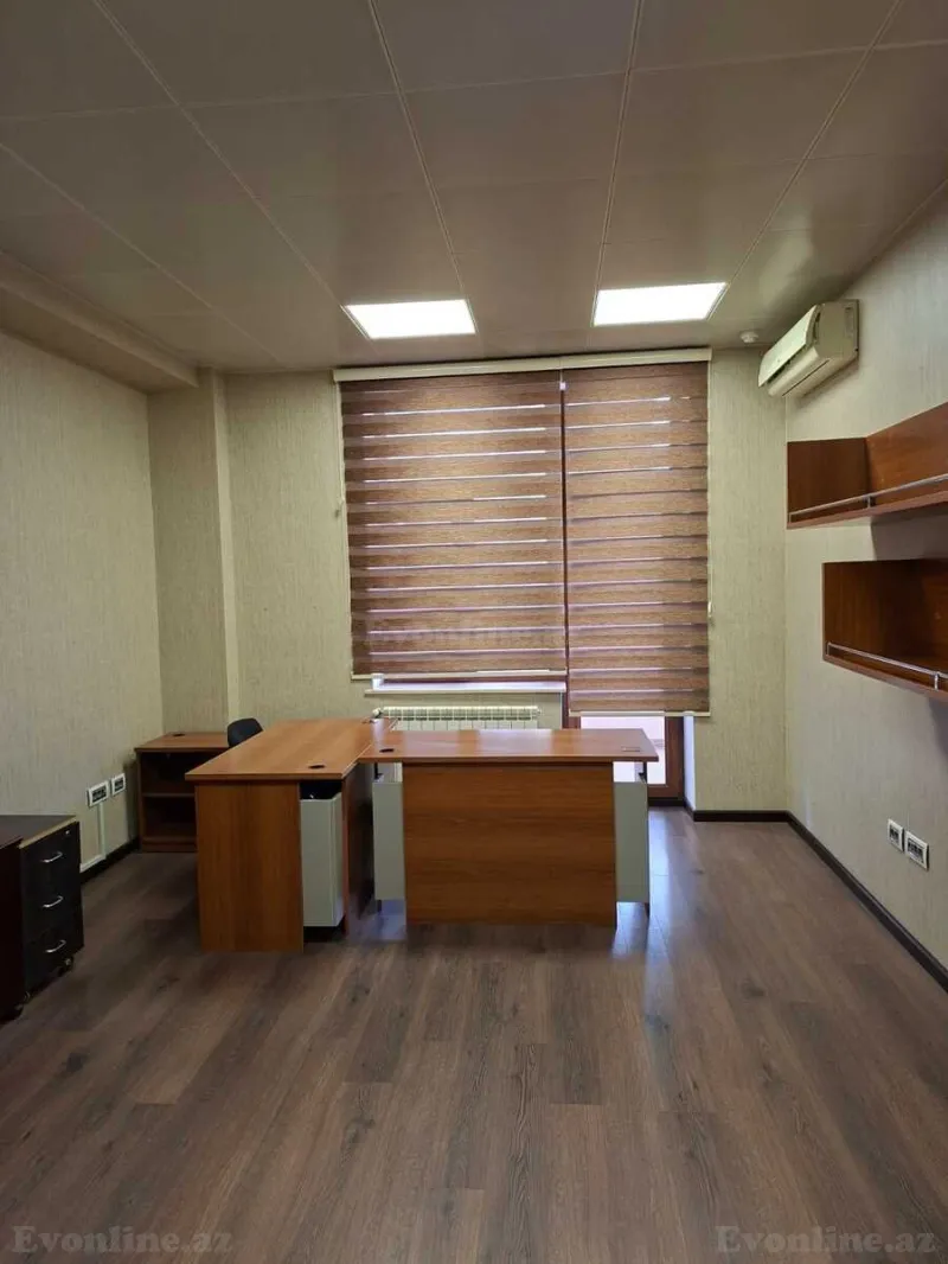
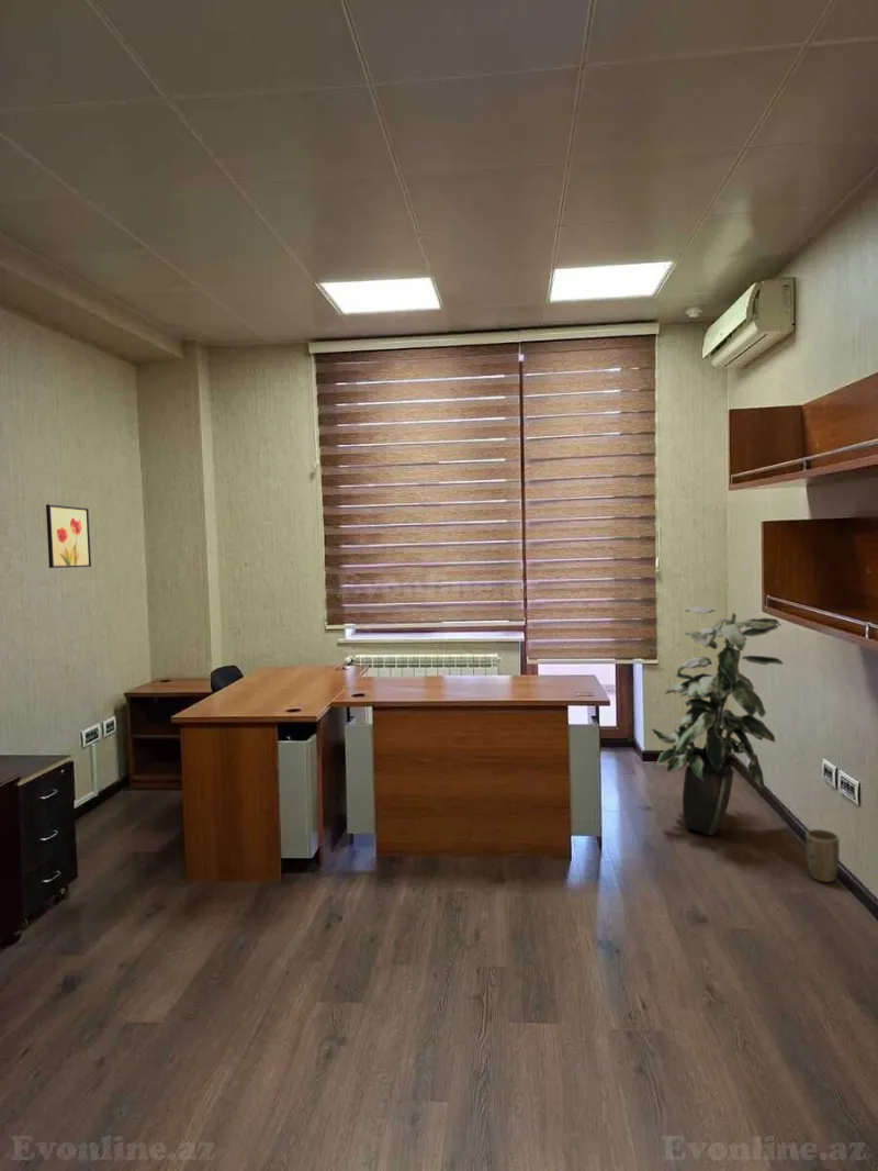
+ indoor plant [651,605,785,837]
+ wall art [45,503,92,569]
+ plant pot [804,828,841,883]
